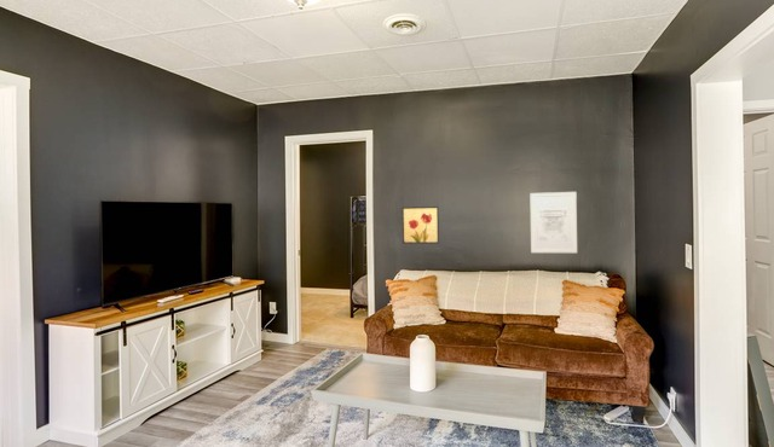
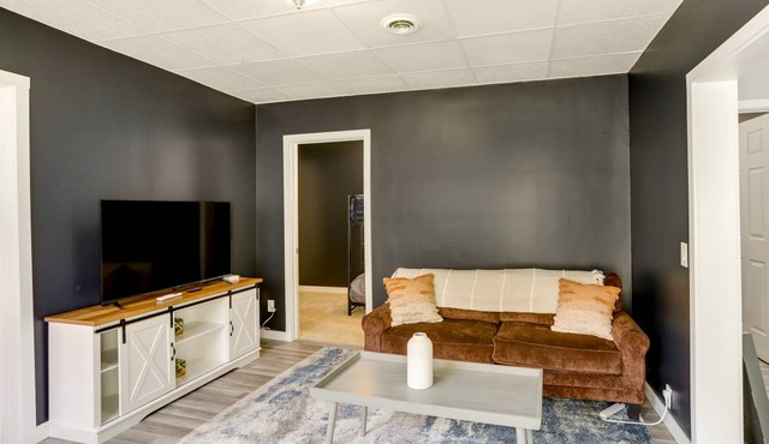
- wall art [402,205,440,244]
- wall art [528,191,578,254]
